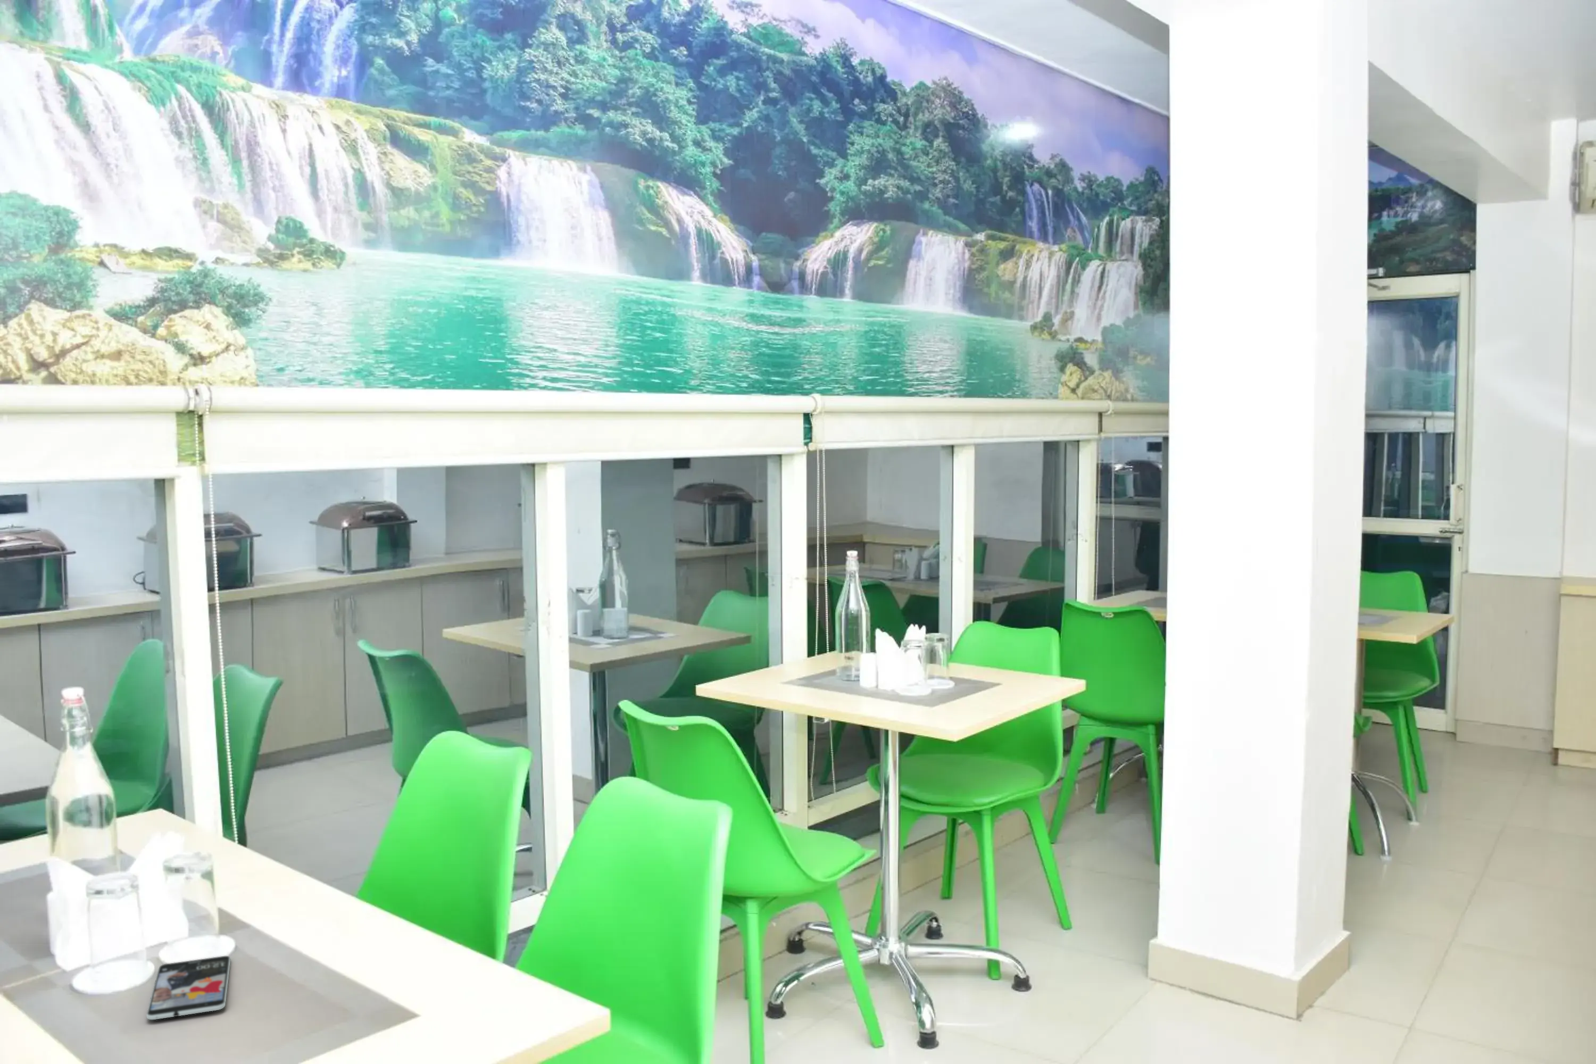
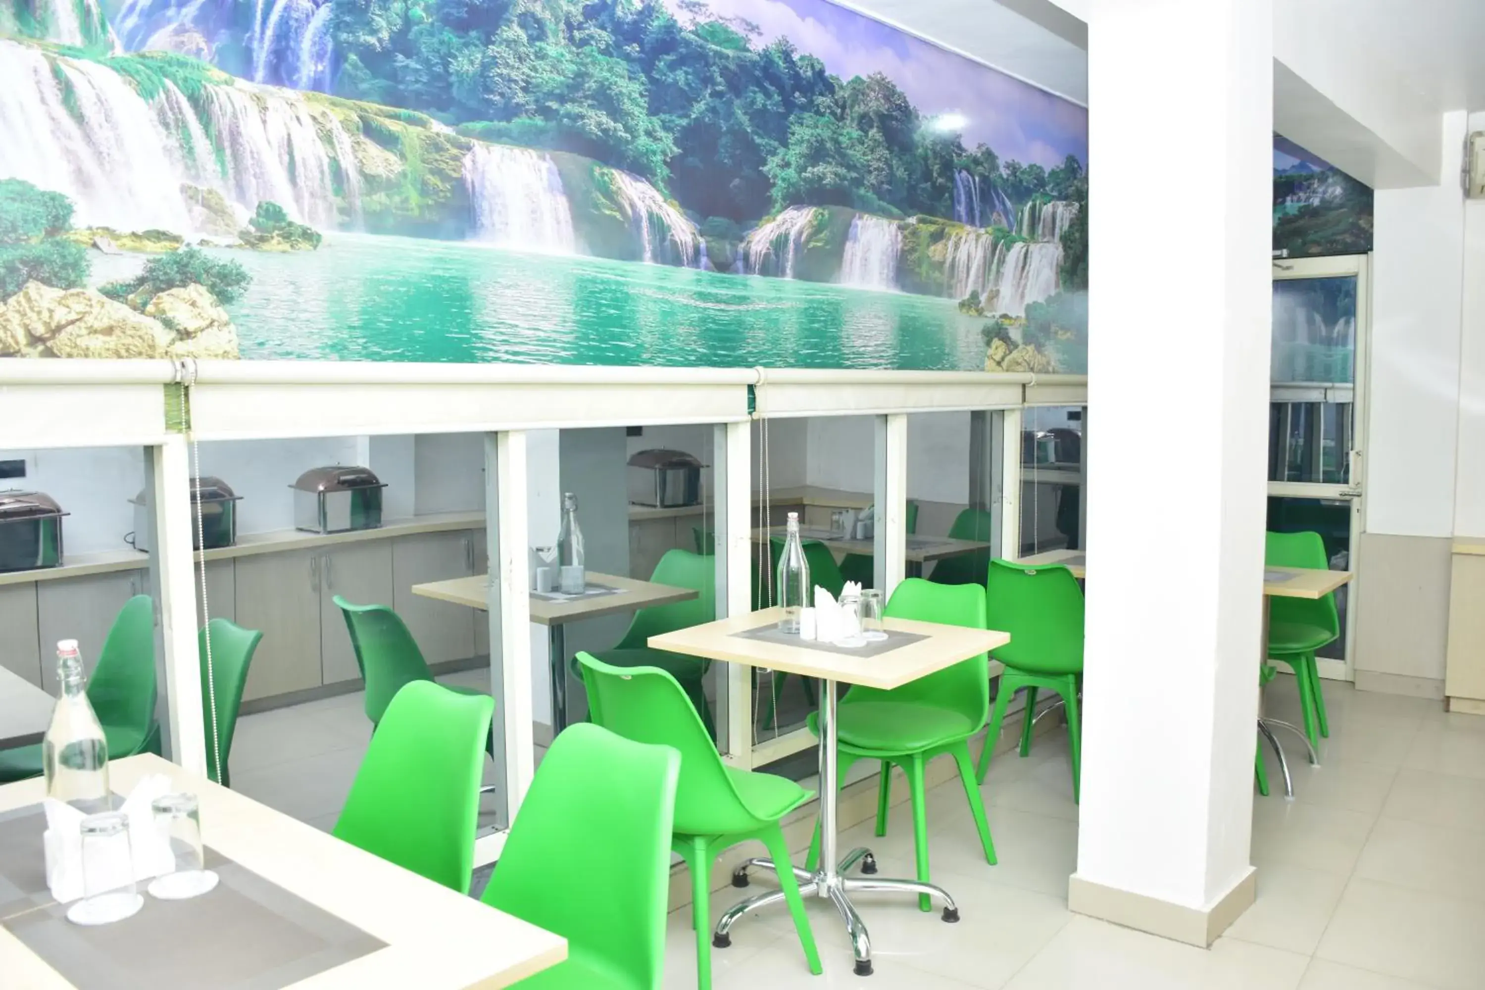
- smartphone [146,956,230,1020]
